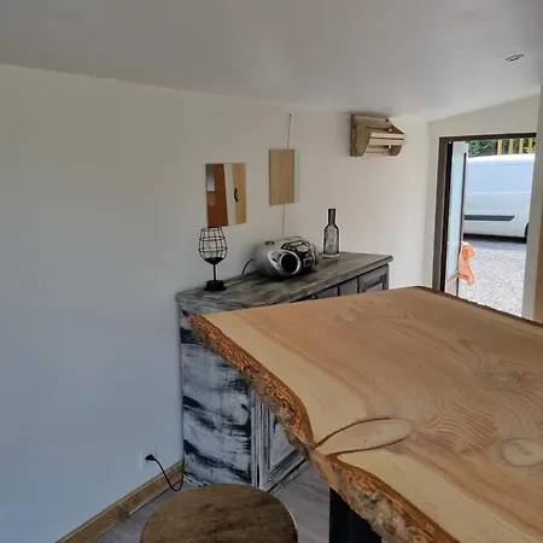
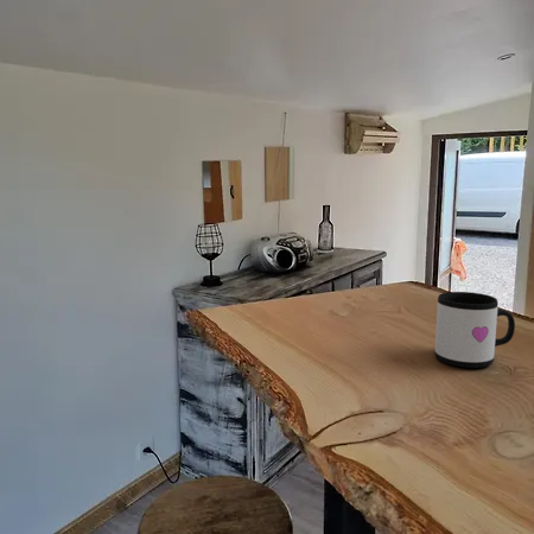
+ mug [434,291,516,369]
